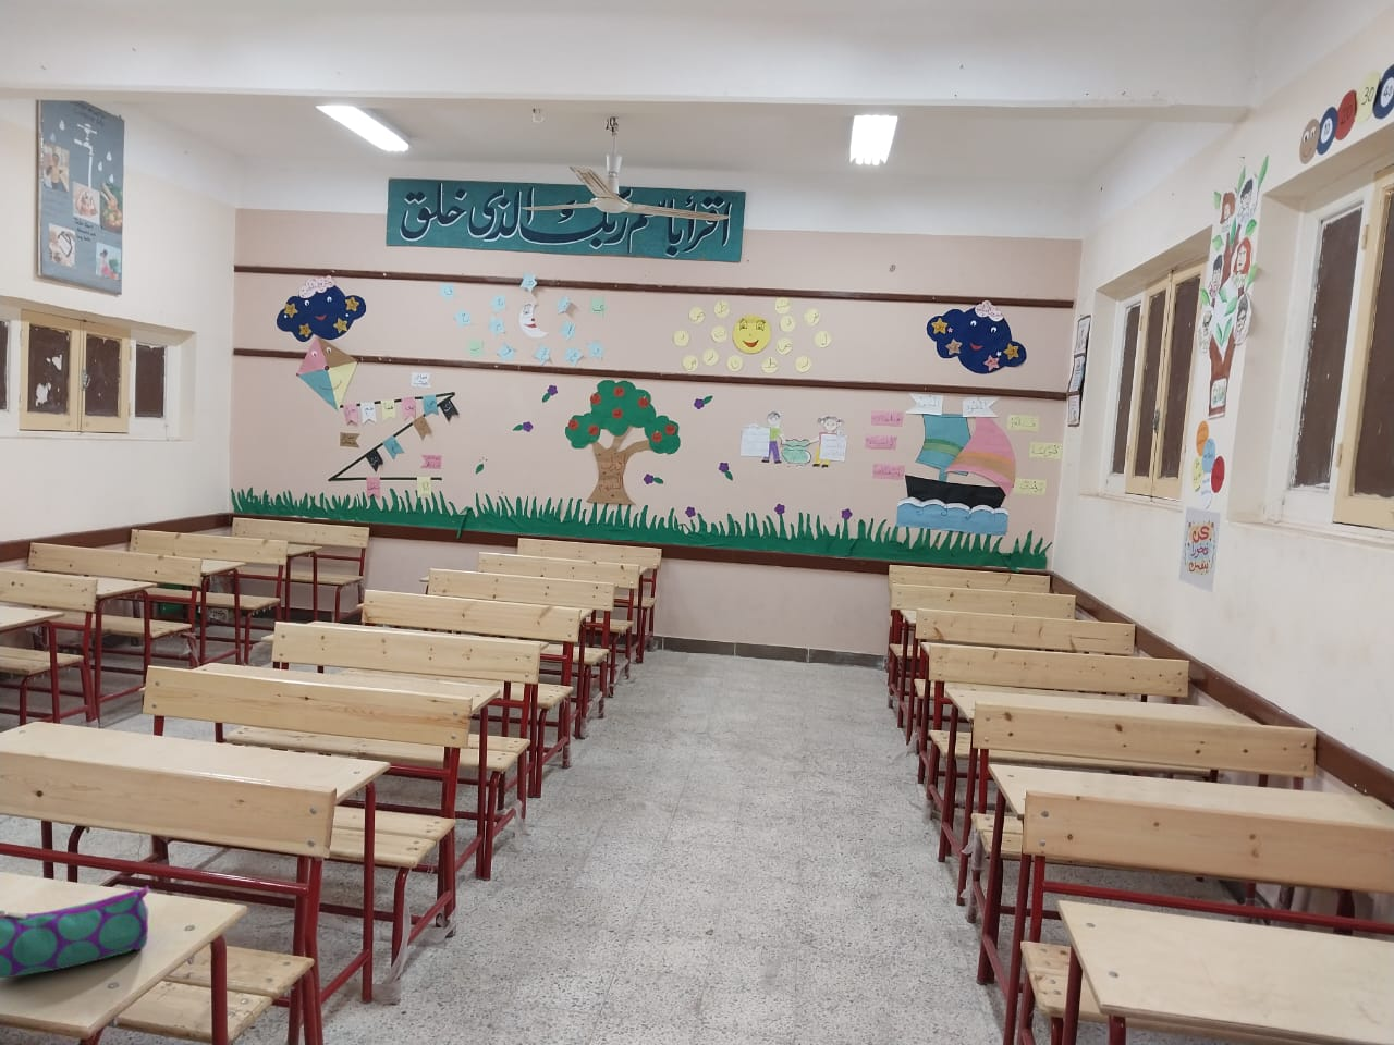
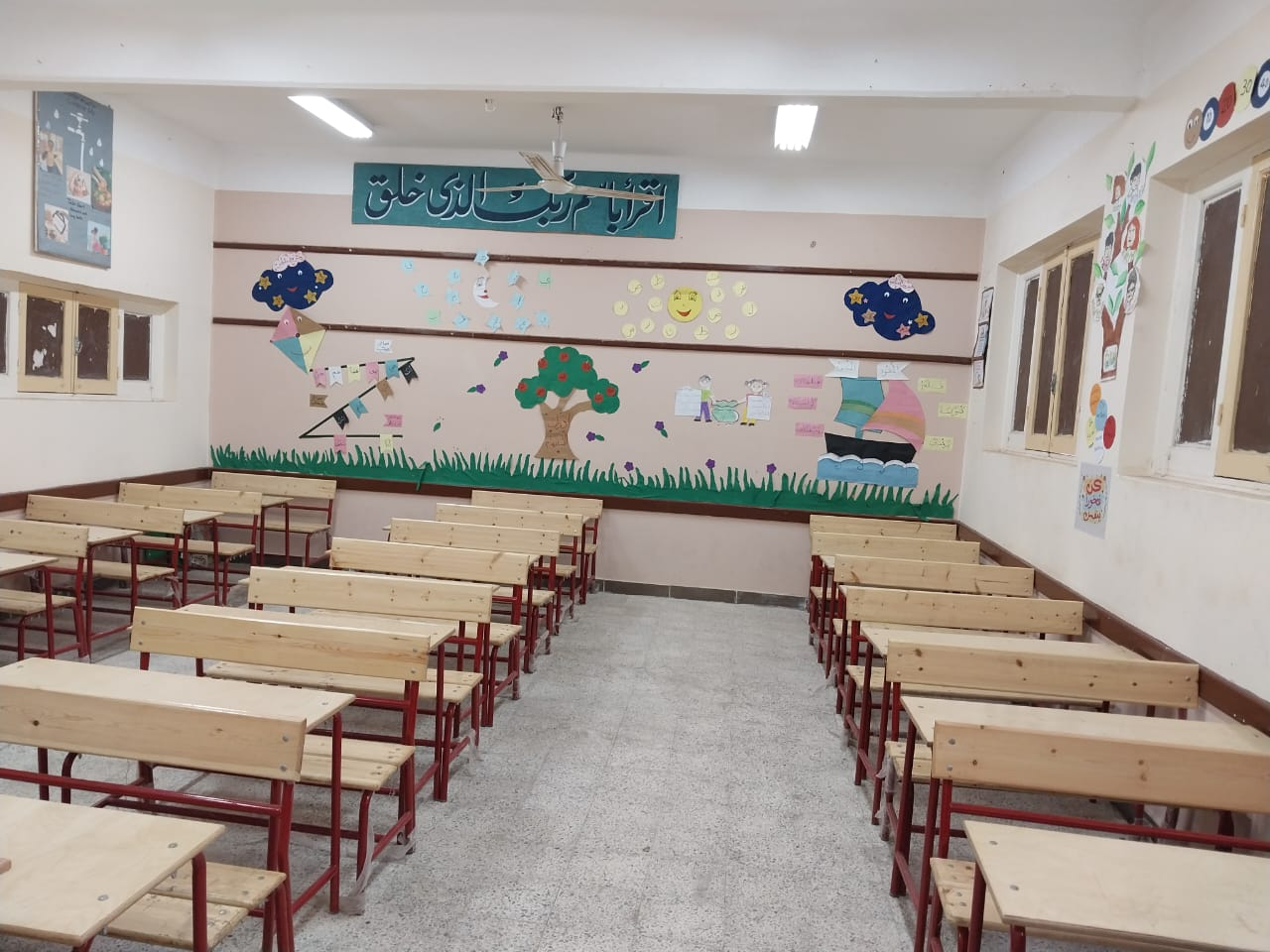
- pencil case [0,885,149,979]
